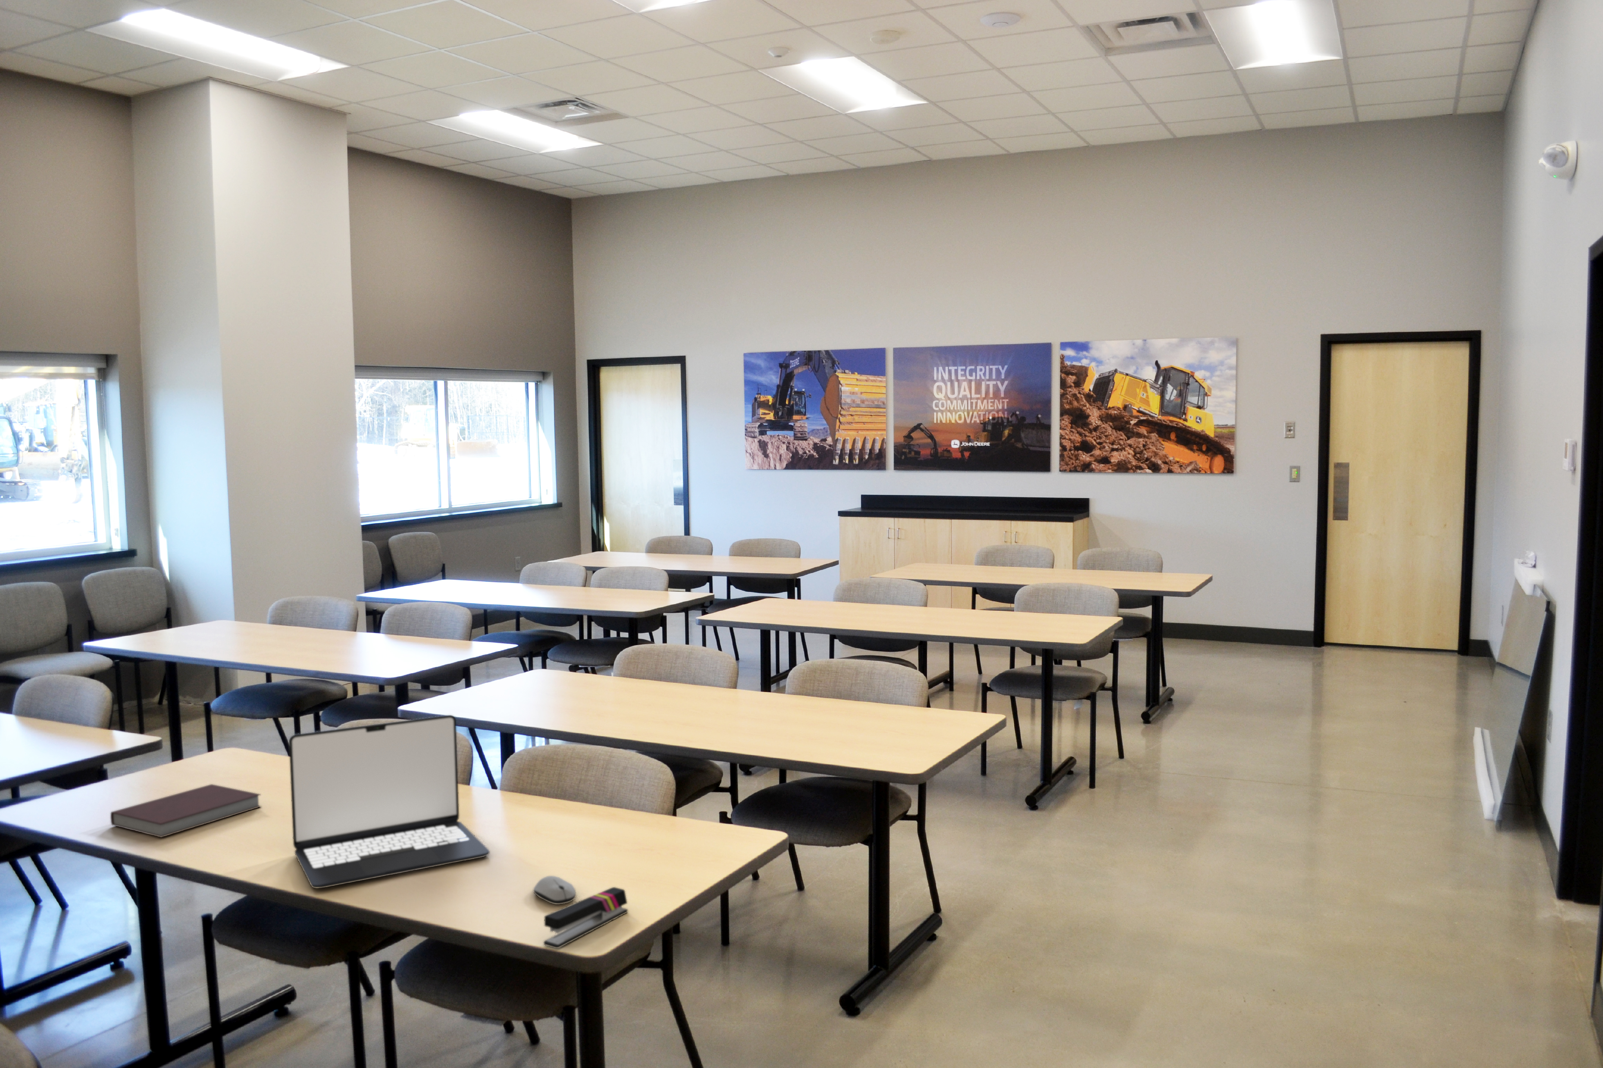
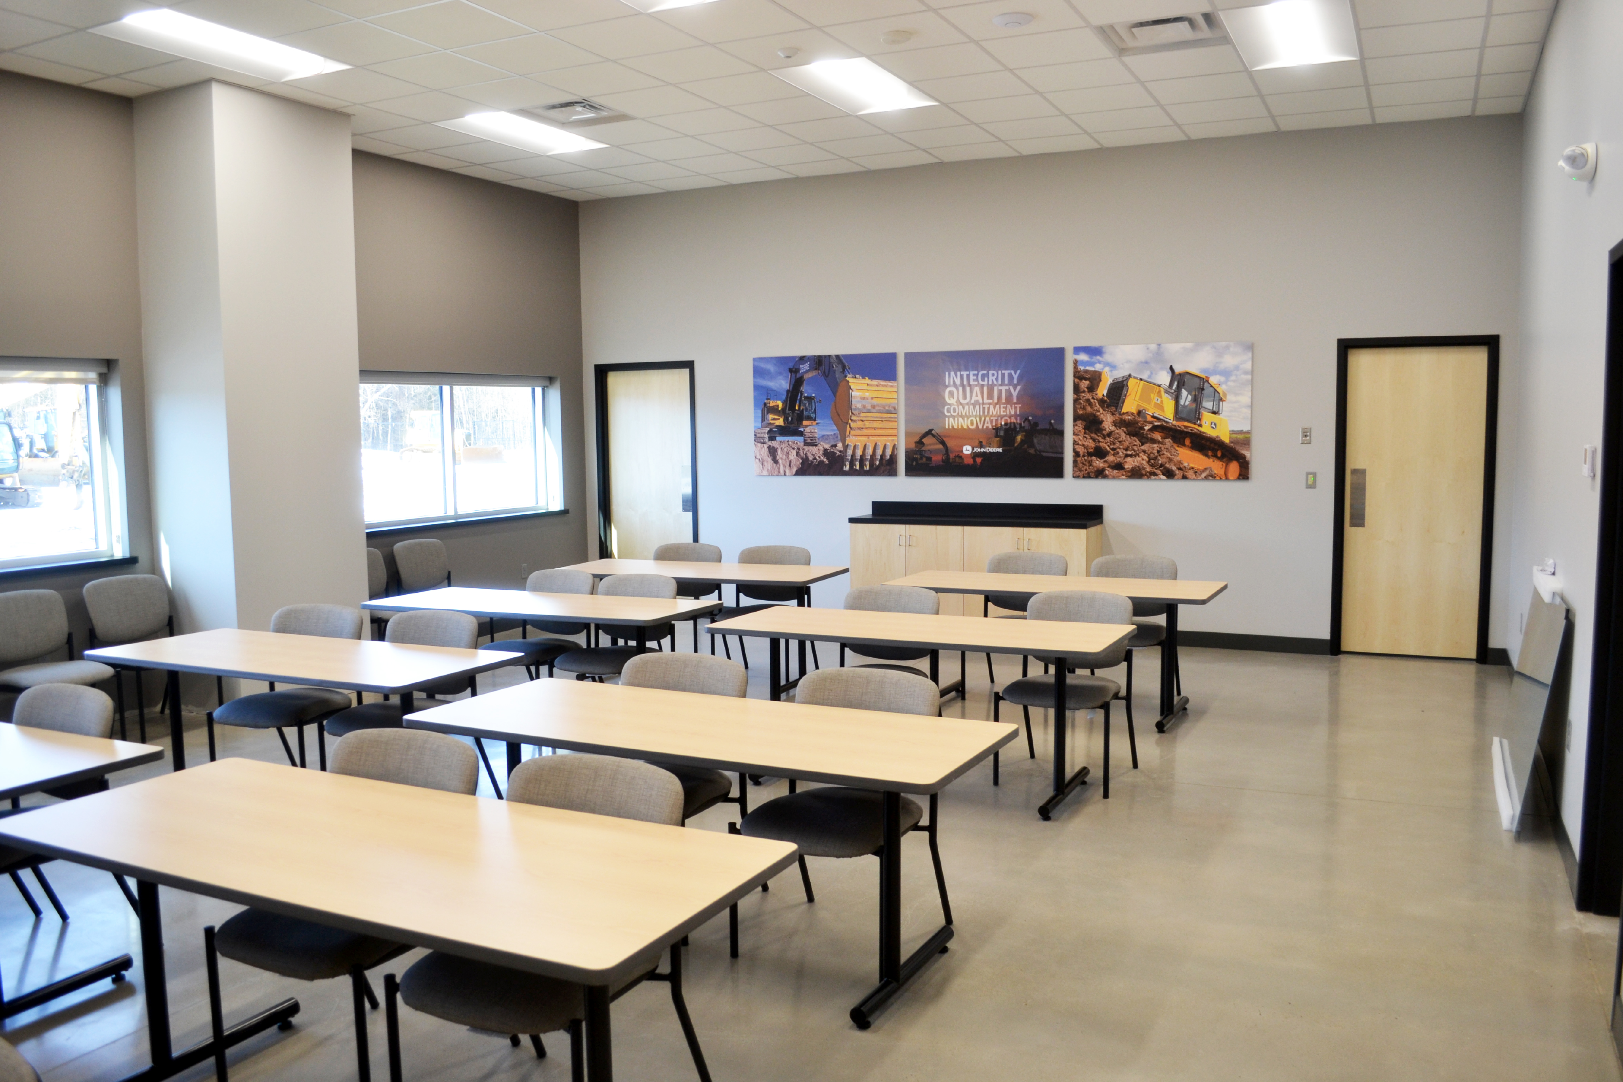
- stapler [543,887,629,949]
- notebook [110,783,262,838]
- laptop [289,714,490,888]
- computer mouse [533,875,576,905]
